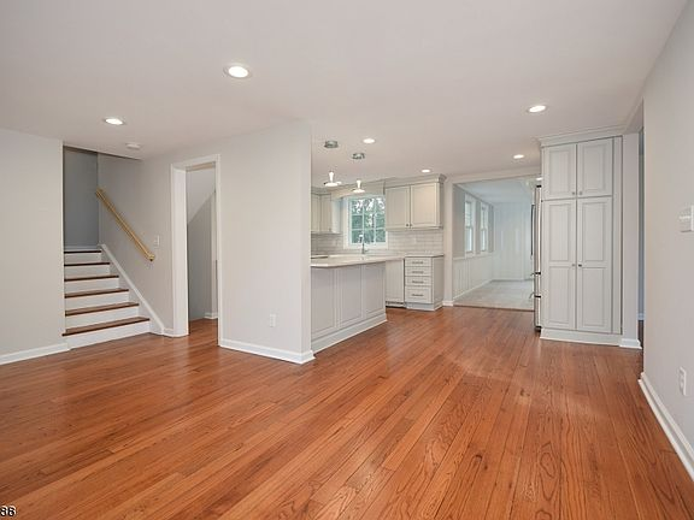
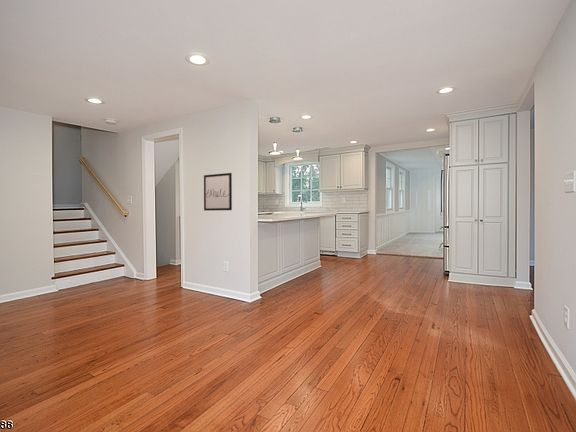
+ wall art [203,172,233,212]
